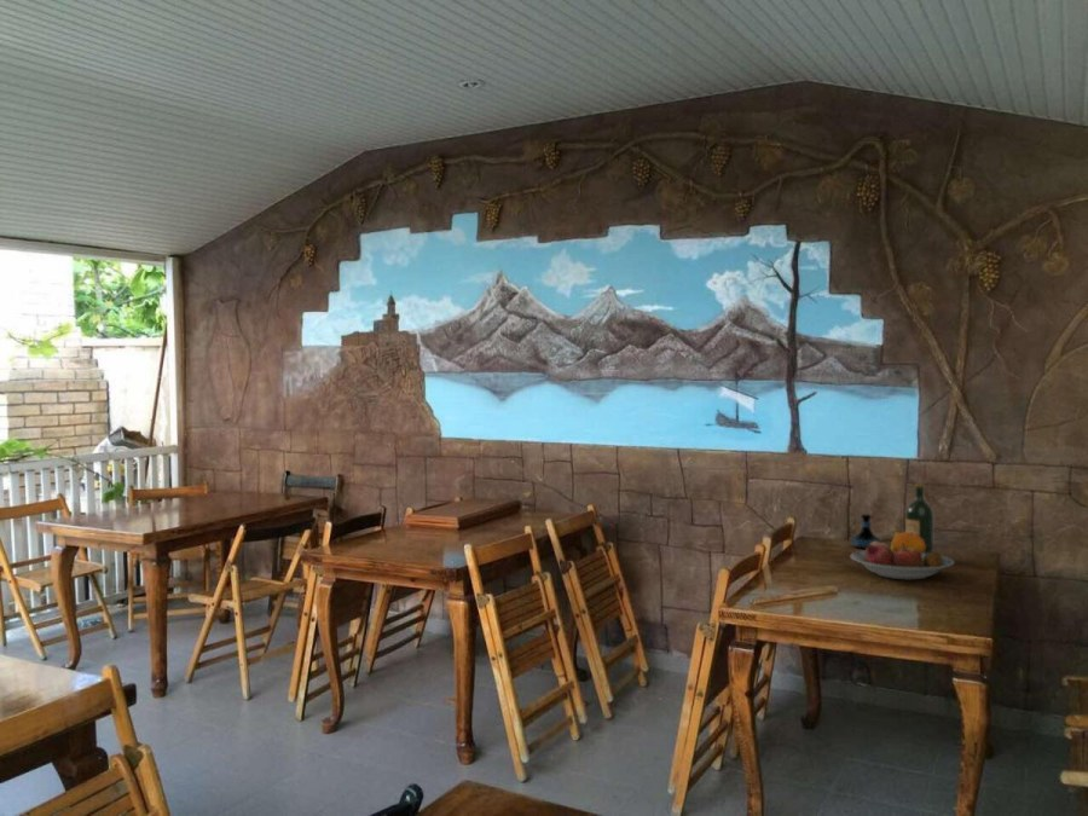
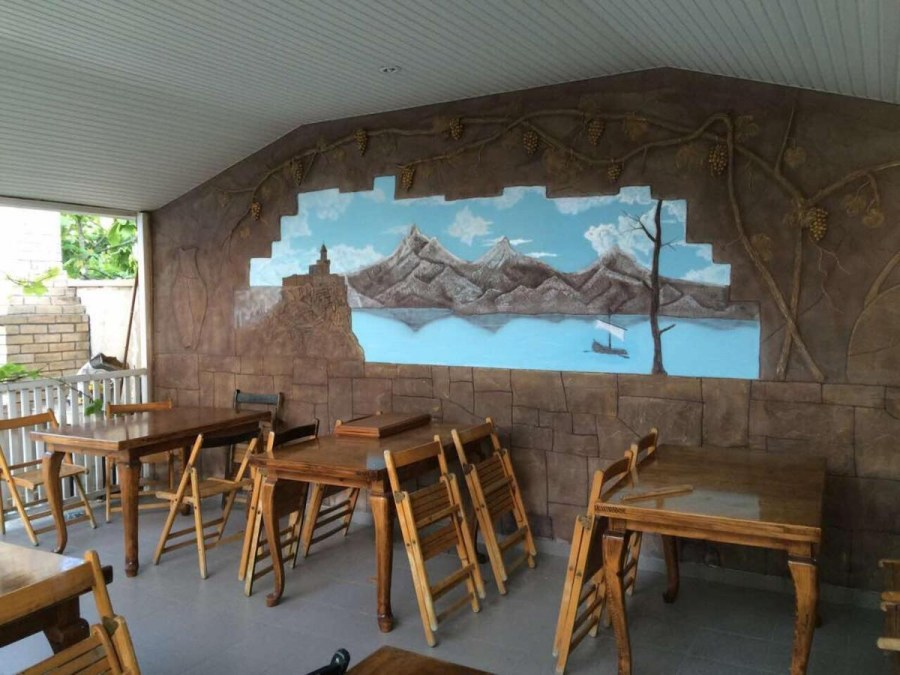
- tequila bottle [851,513,881,550]
- wine bottle [904,481,934,552]
- fruit bowl [850,529,955,581]
